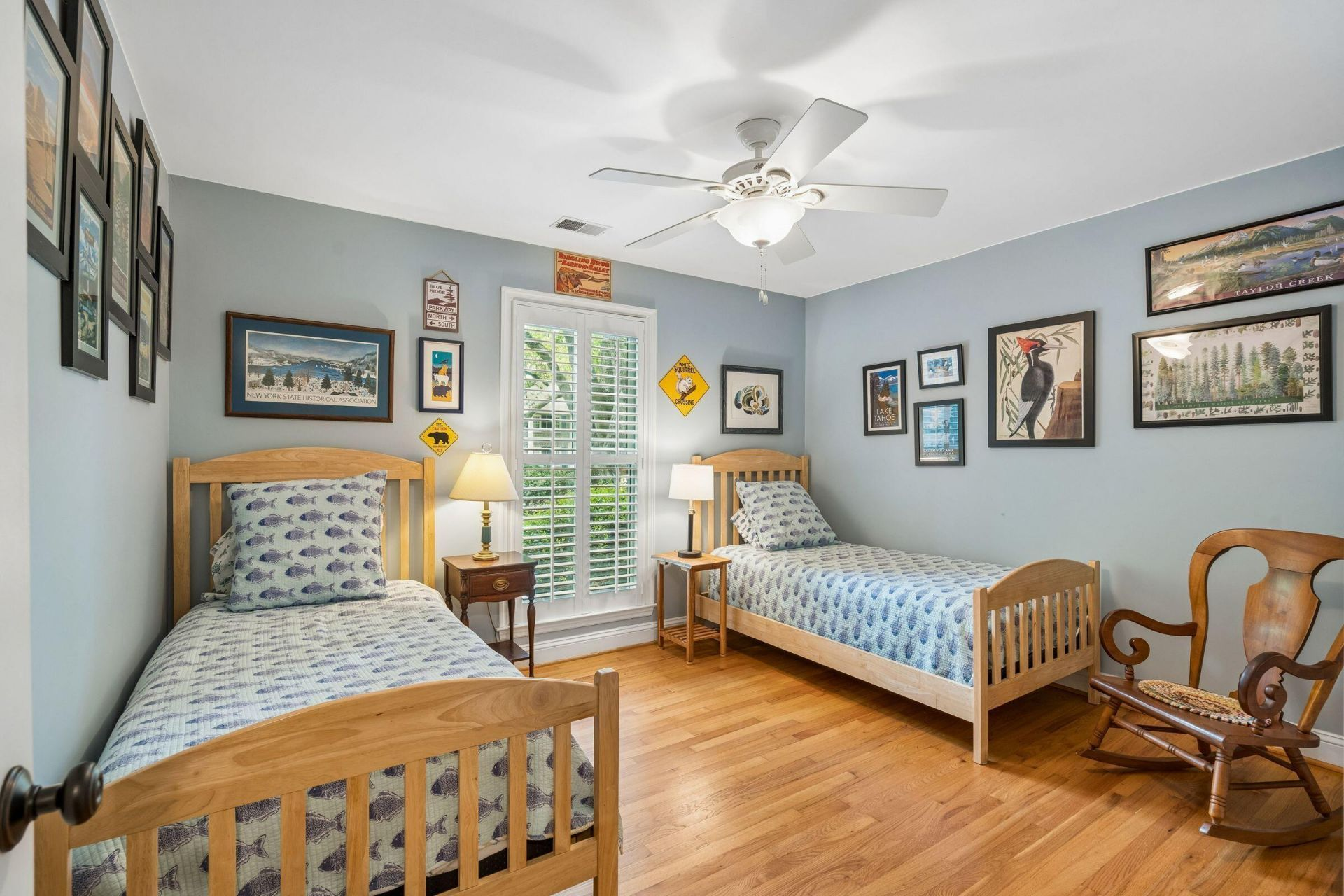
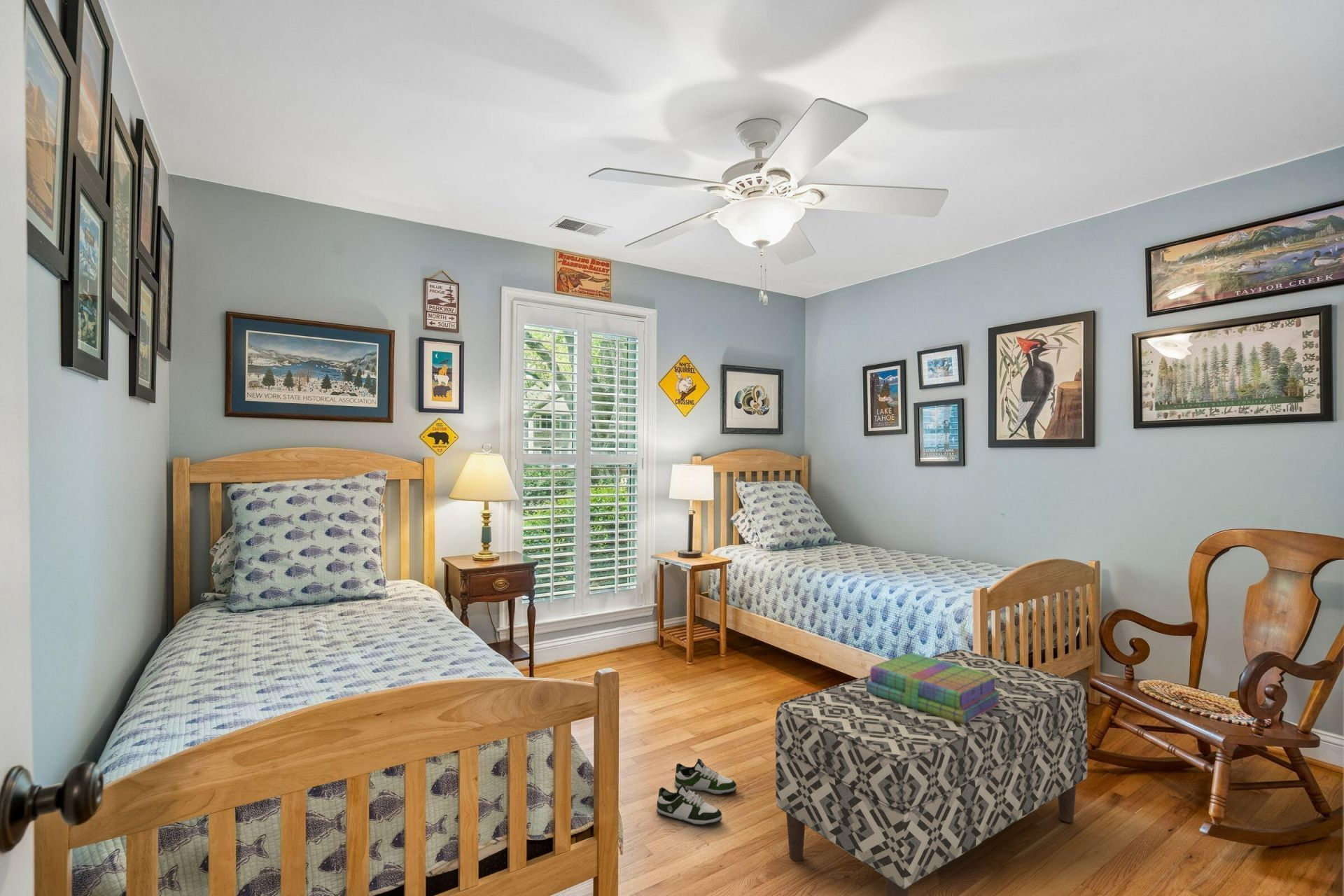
+ shoe [656,758,737,826]
+ stack of books [867,652,1001,724]
+ bench [774,648,1089,896]
